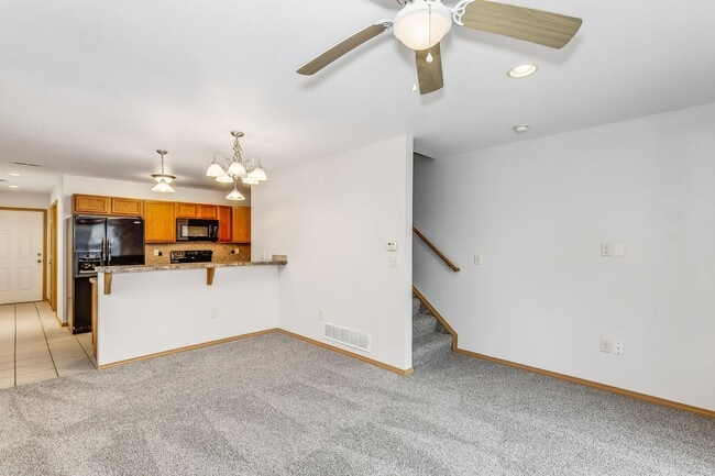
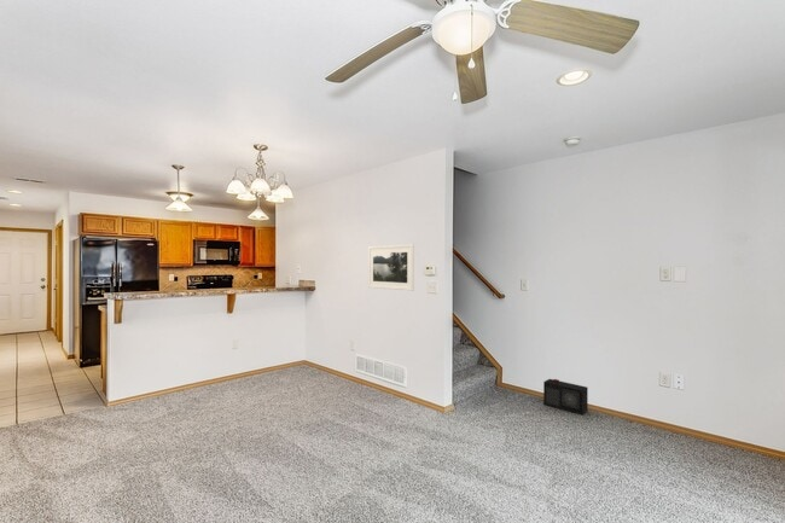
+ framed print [367,243,415,292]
+ speaker [542,378,589,416]
